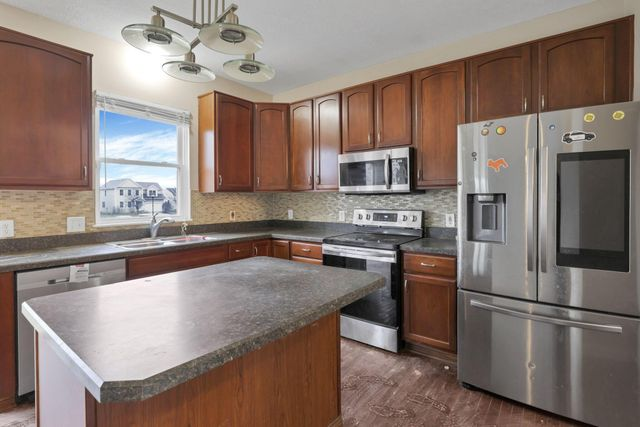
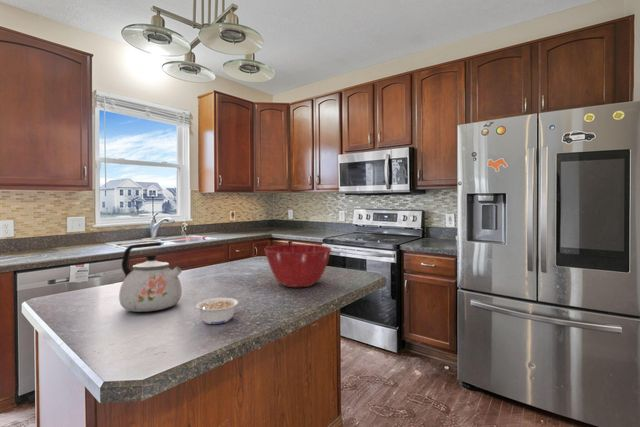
+ kettle [118,241,183,313]
+ legume [194,297,239,325]
+ mixing bowl [263,243,333,288]
